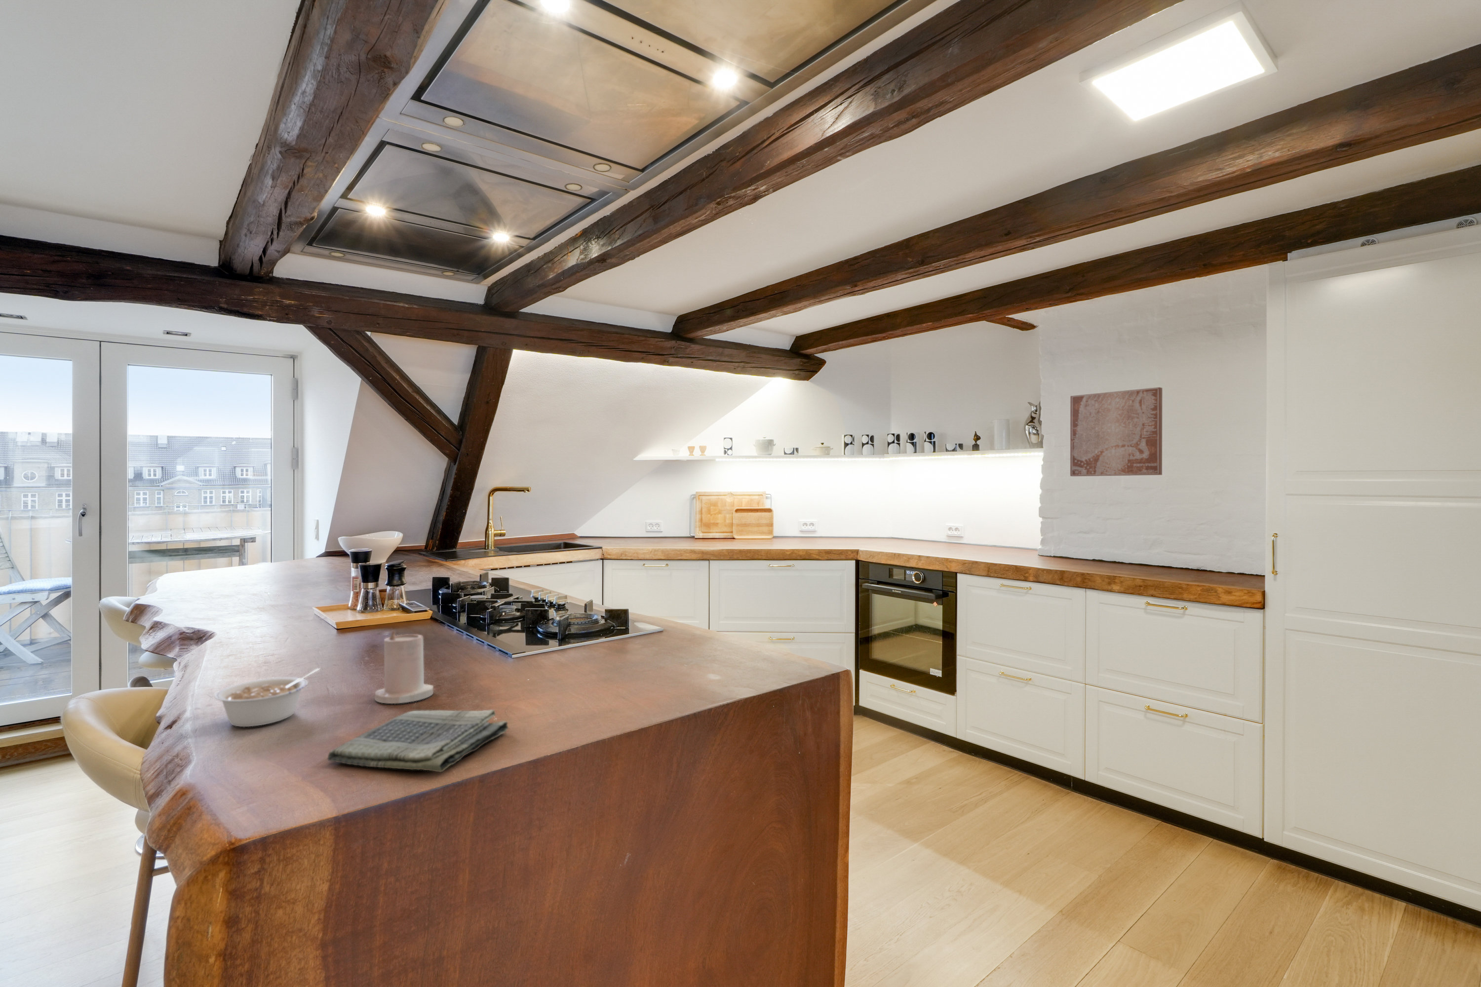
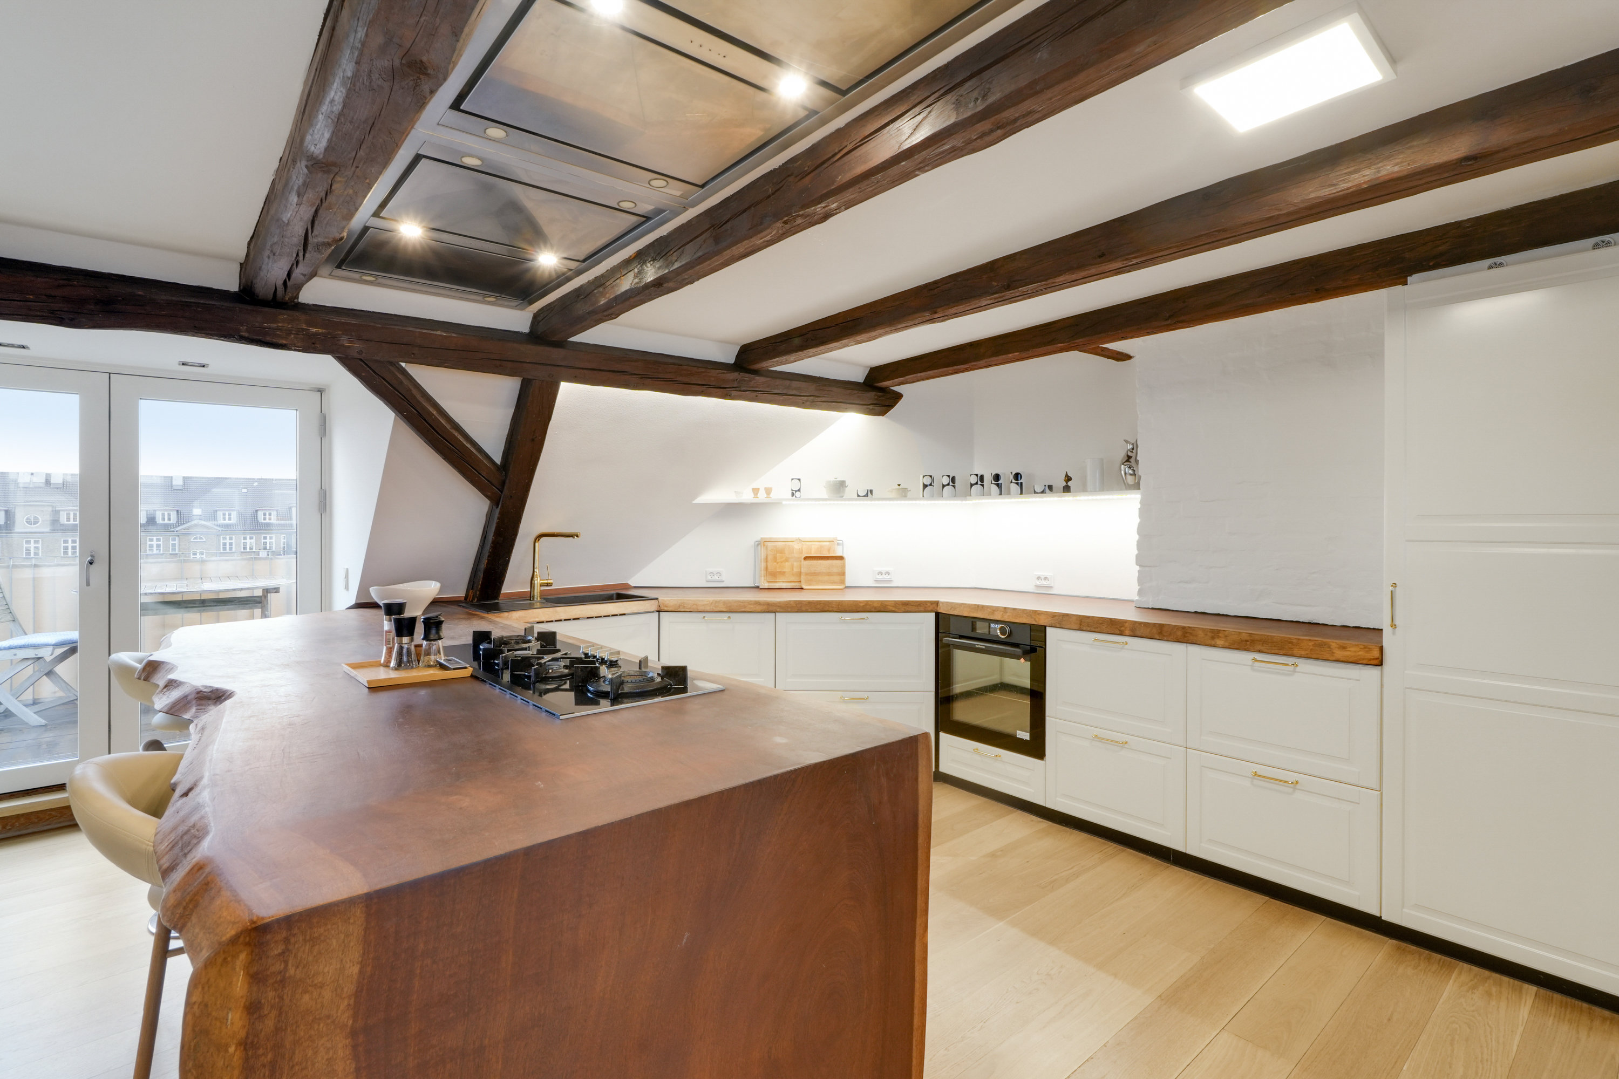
- dish towel [327,709,509,772]
- wall art [1070,387,1163,477]
- candle [375,630,434,704]
- legume [214,668,321,727]
